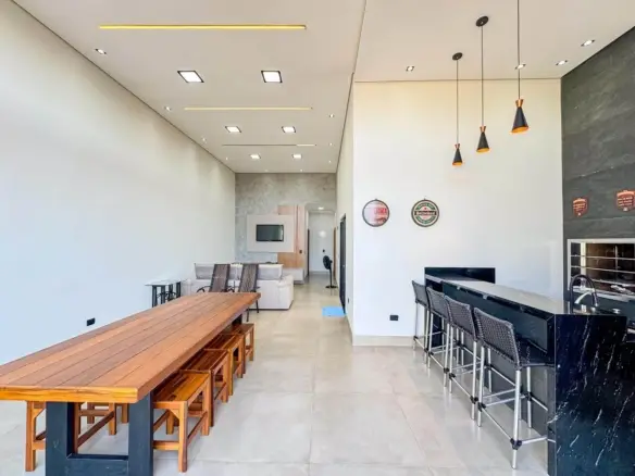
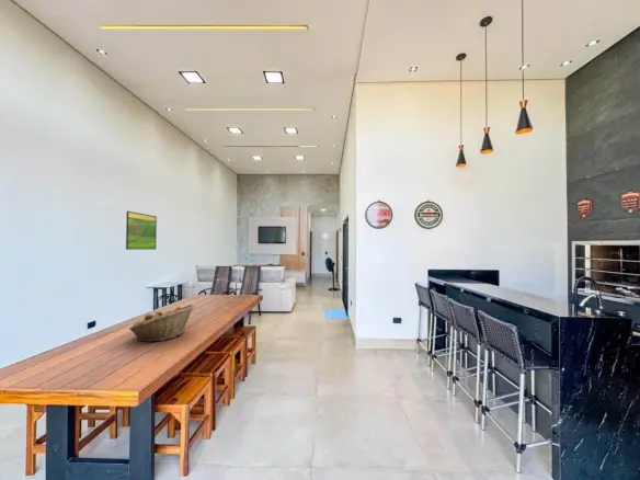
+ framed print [125,210,158,251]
+ fruit basket [128,304,195,343]
